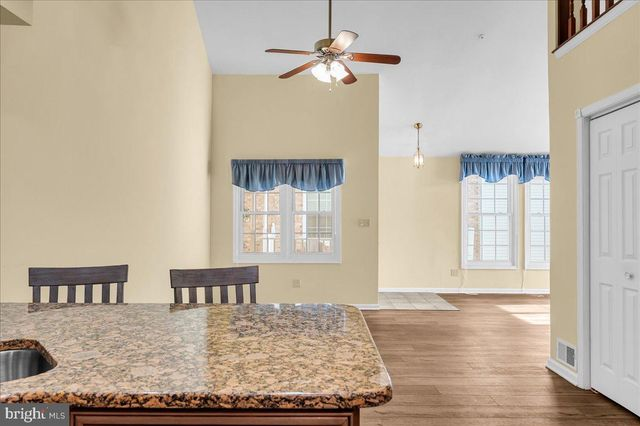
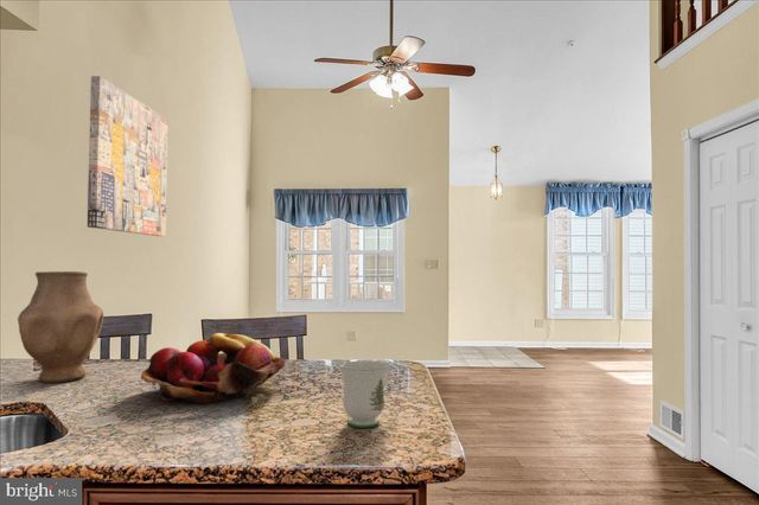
+ vase [17,270,104,384]
+ mug [339,360,391,429]
+ wall art [87,75,170,237]
+ fruit basket [140,332,287,404]
